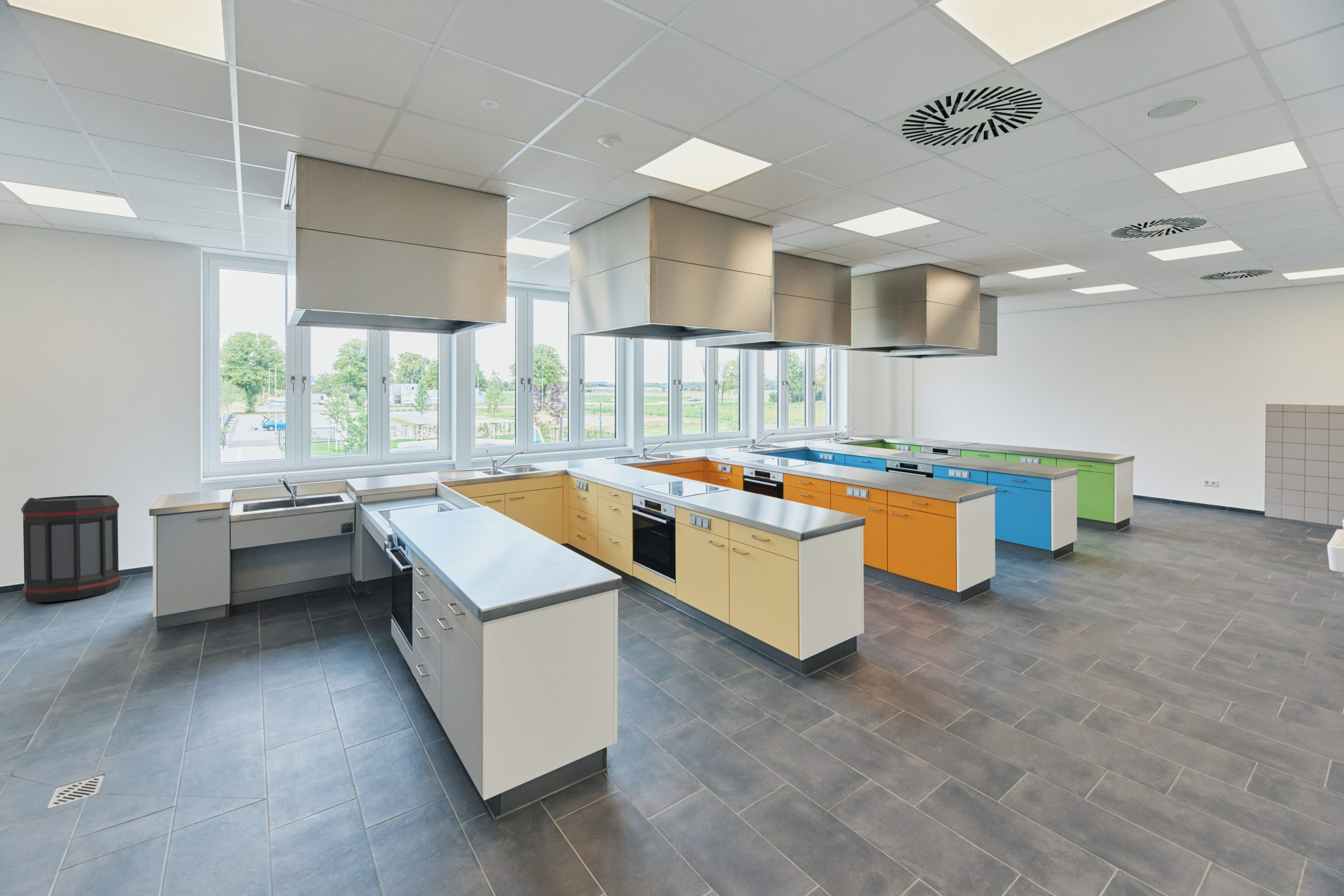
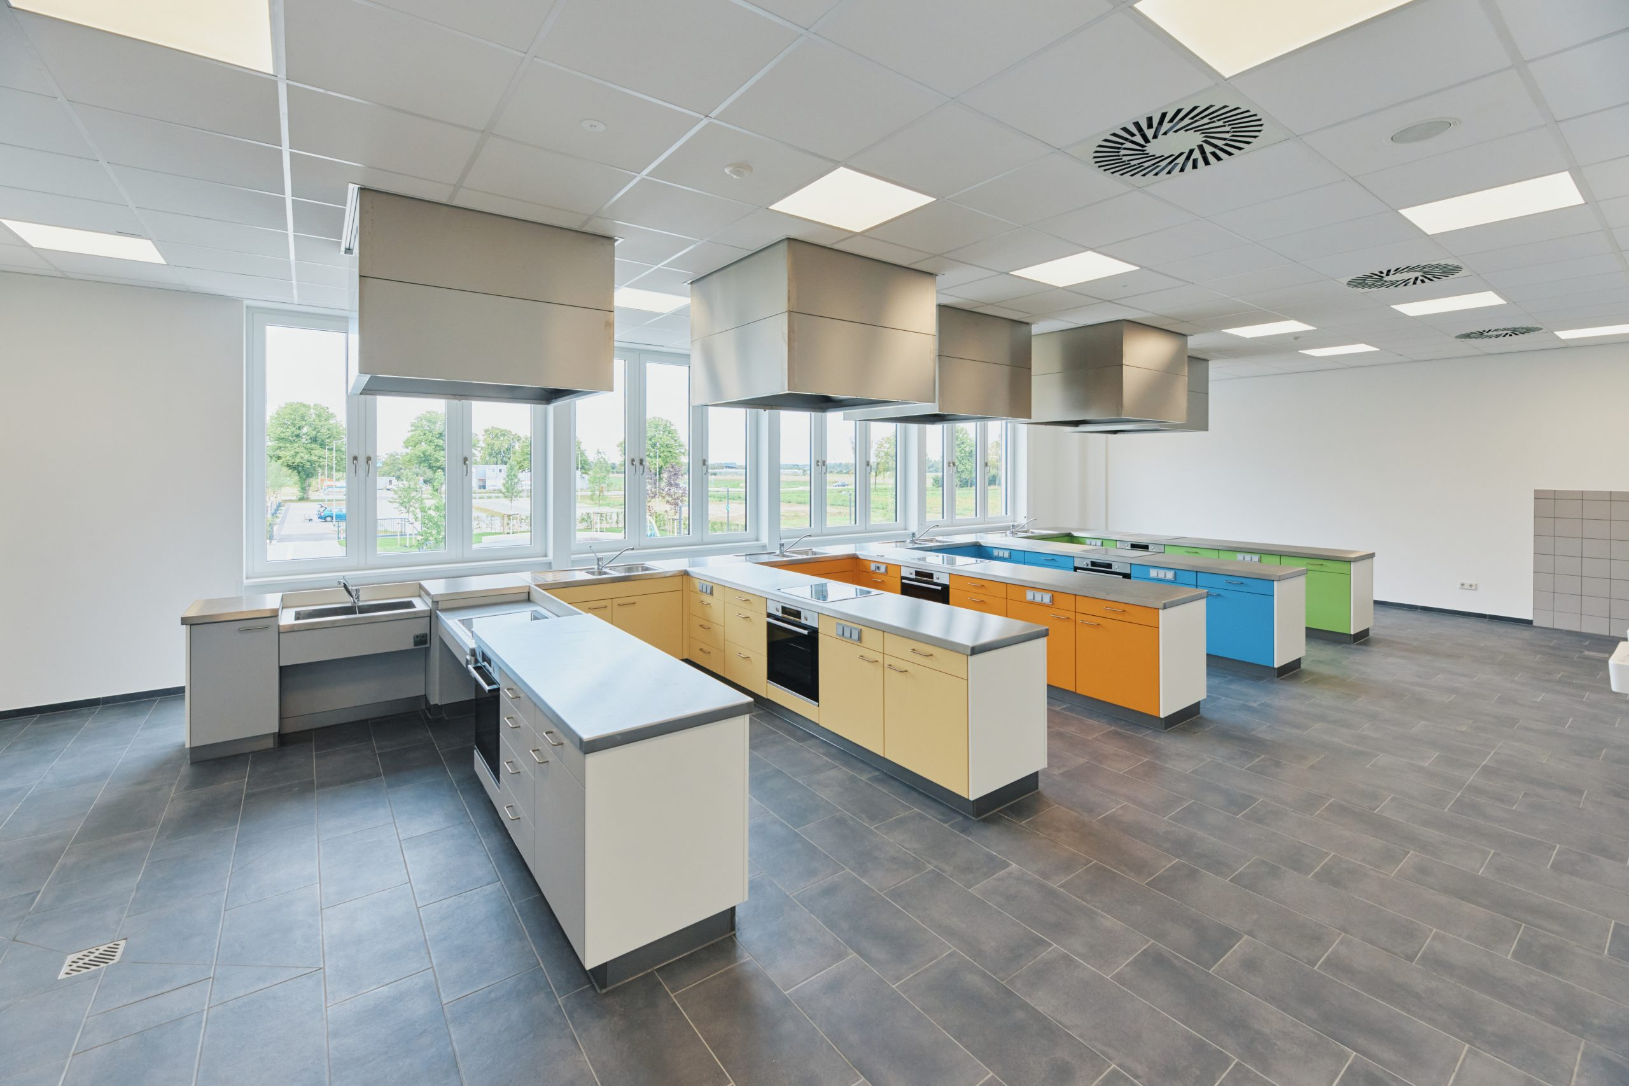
- trash can [20,494,121,603]
